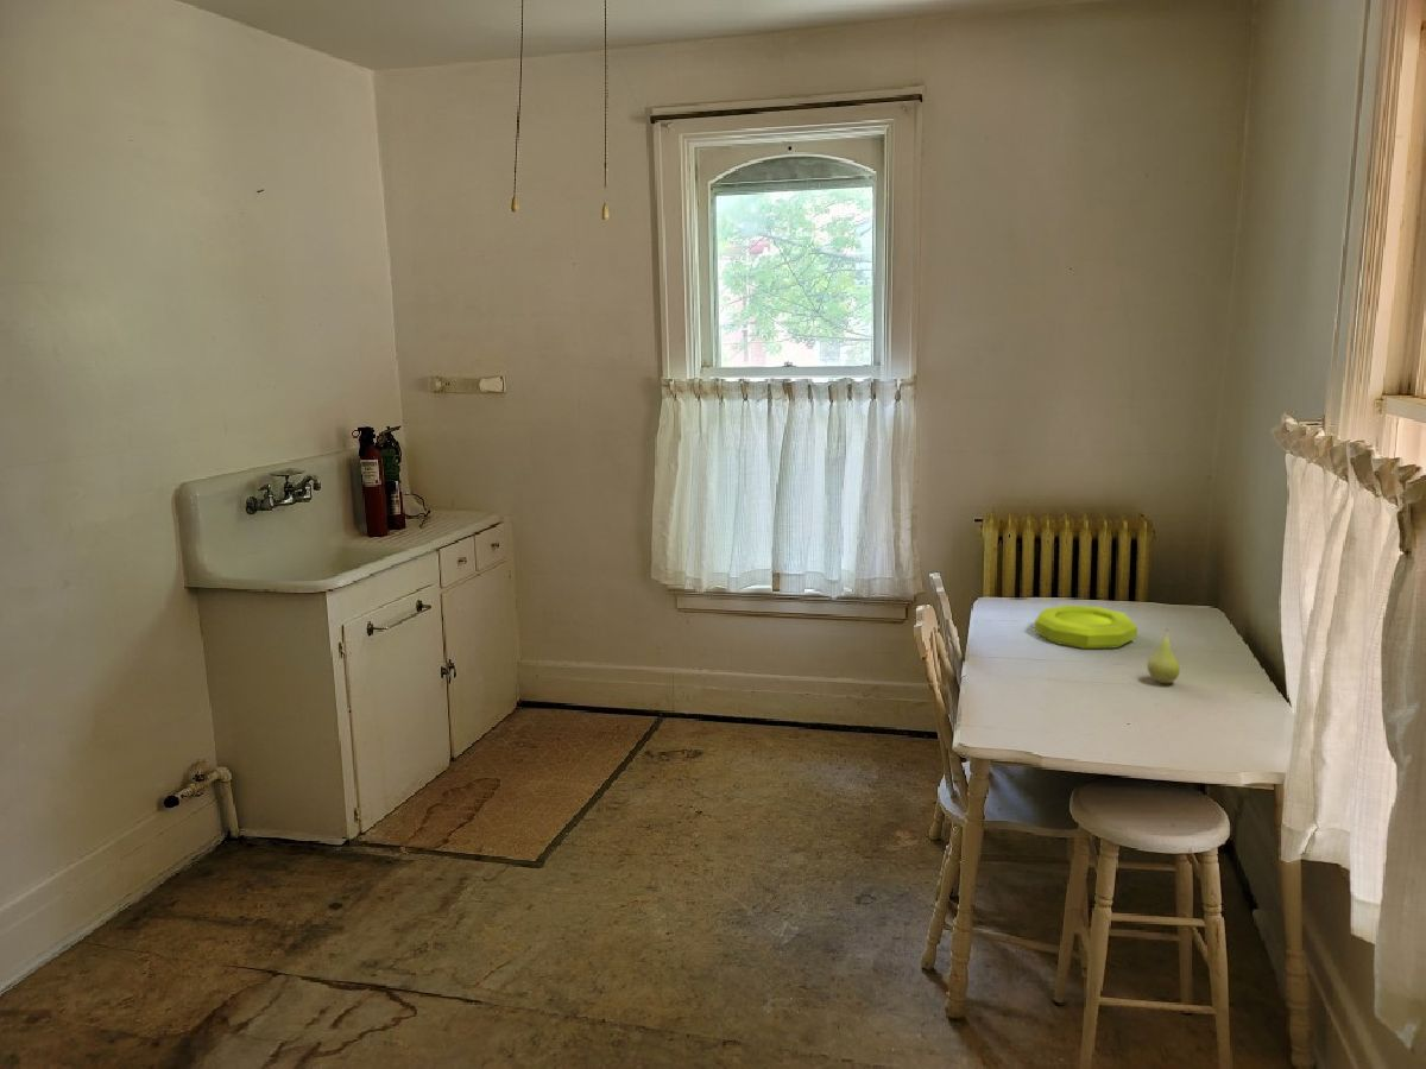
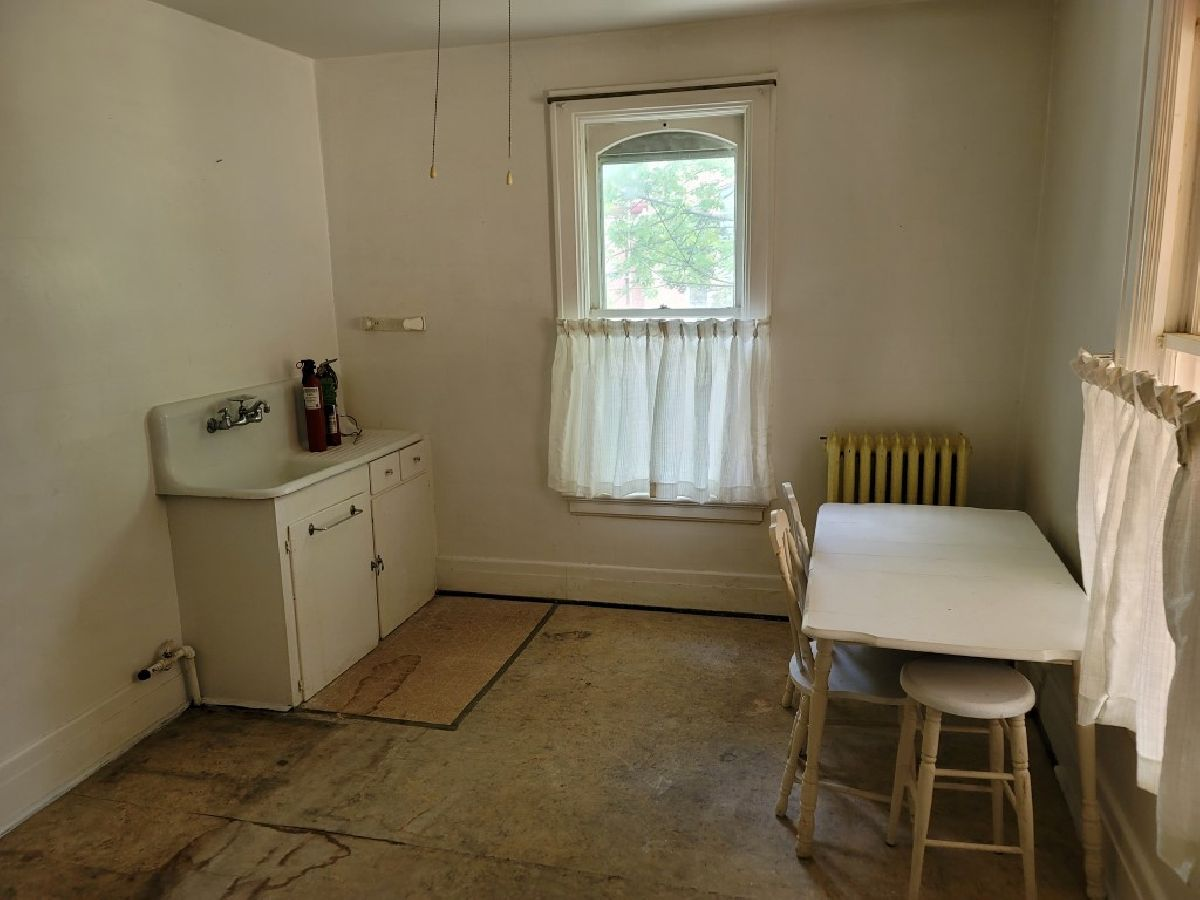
- bowl [1034,603,1138,650]
- fruit [1146,627,1181,684]
